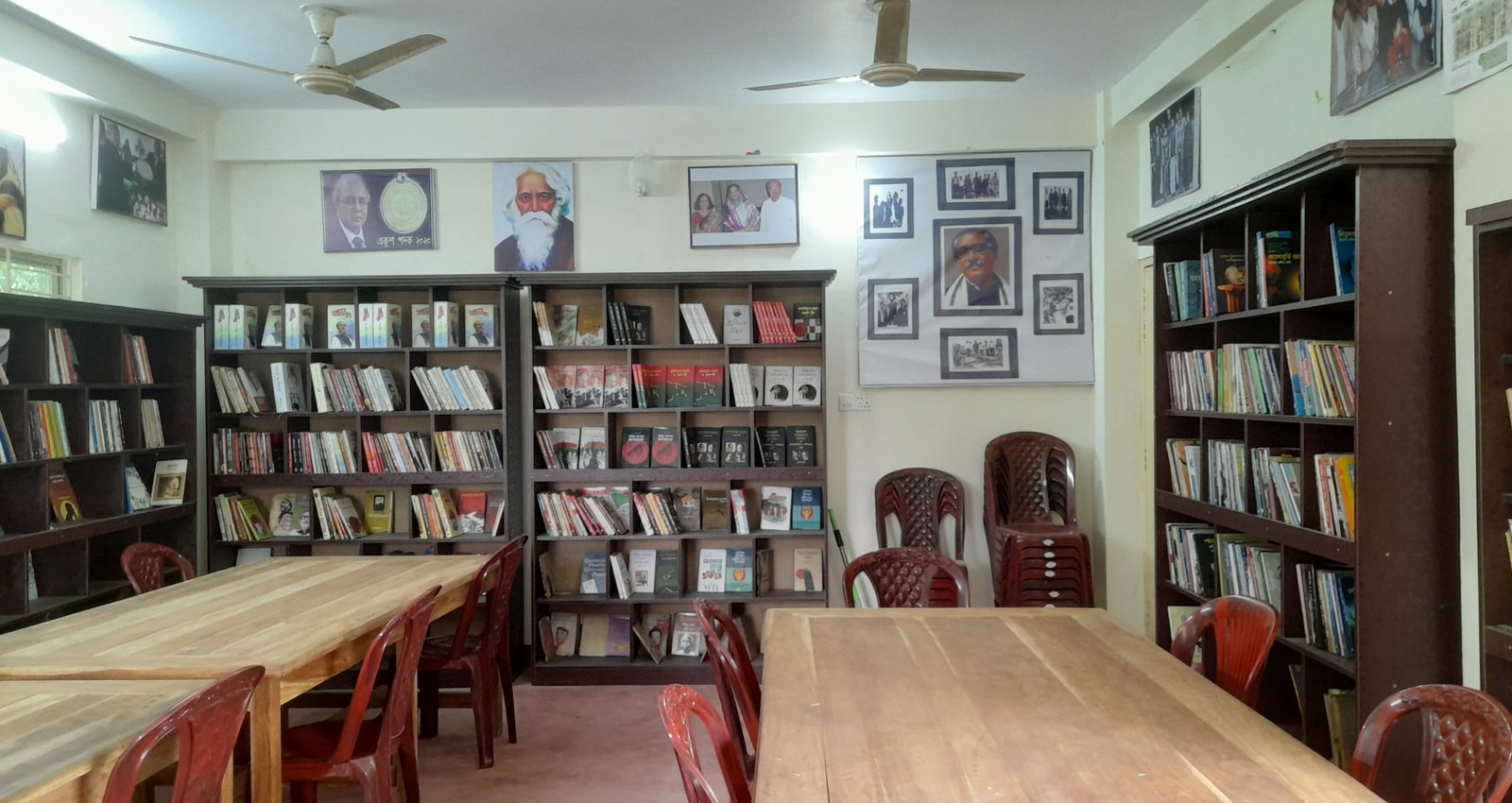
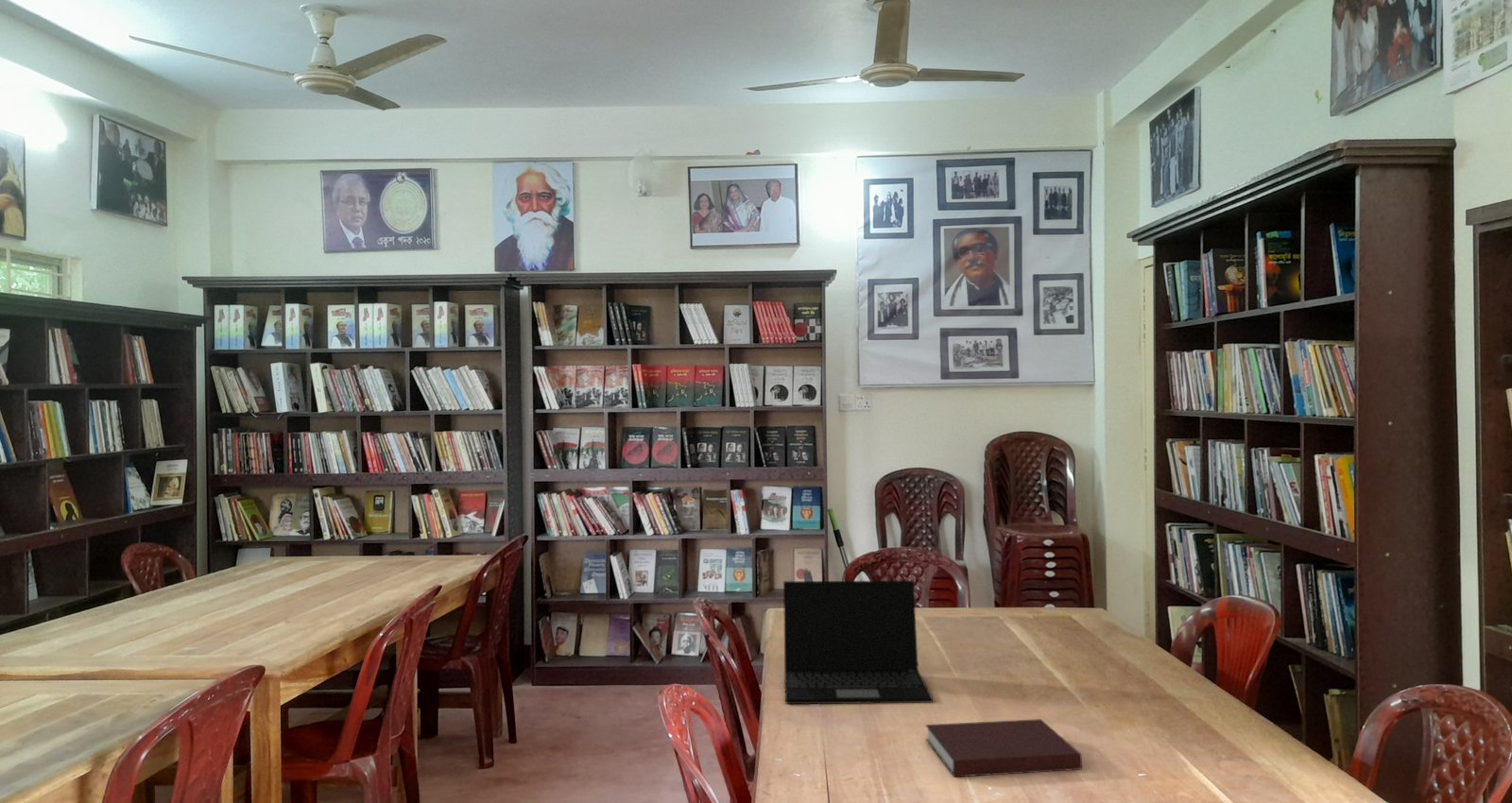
+ notebook [924,718,1083,777]
+ laptop [782,580,934,705]
